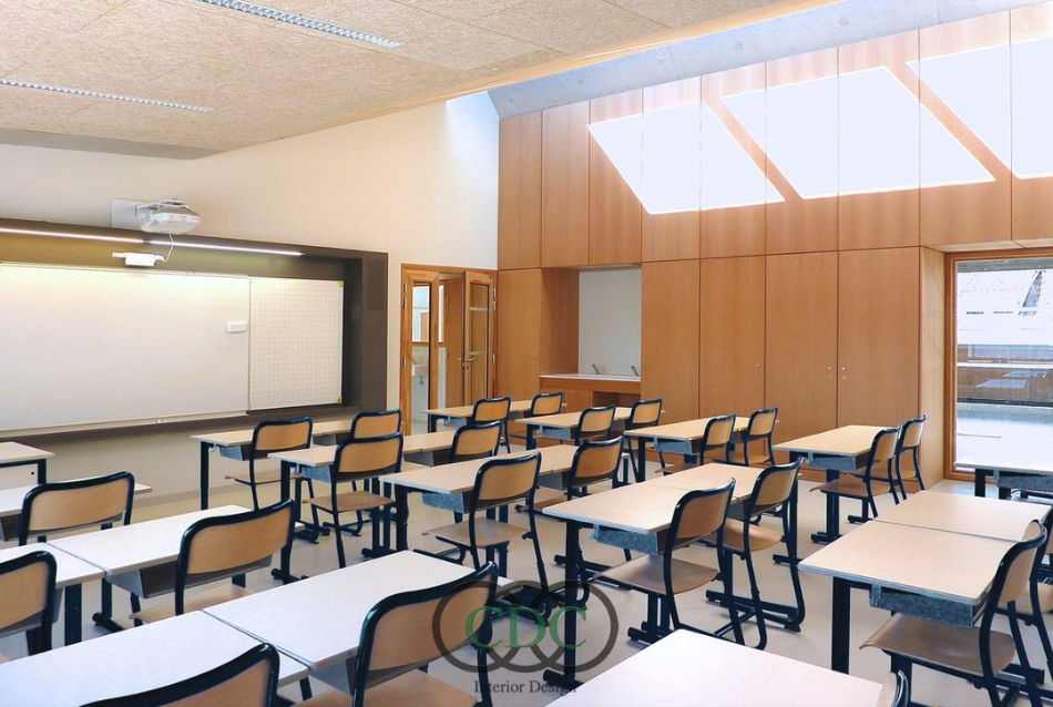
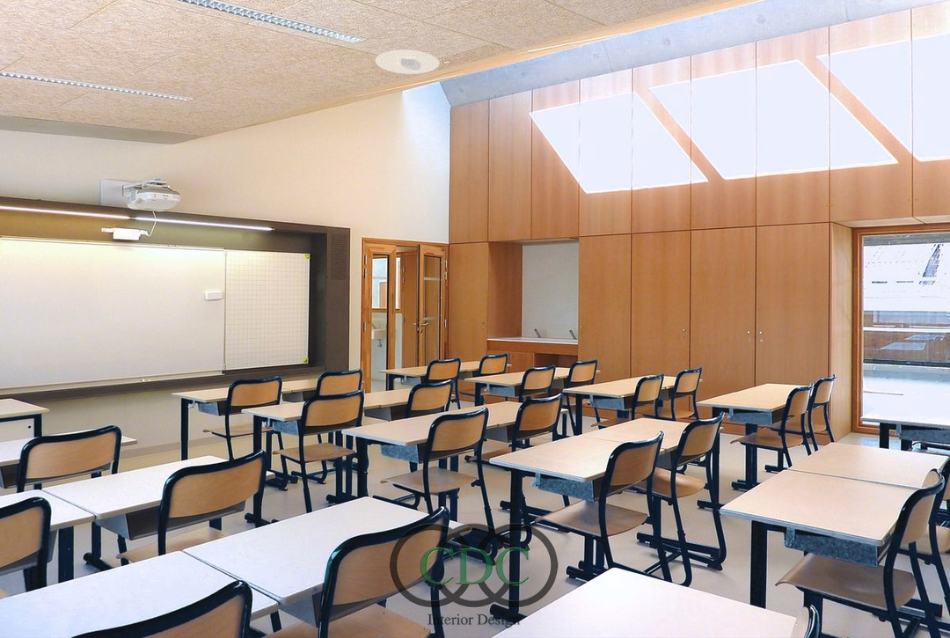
+ recessed light [374,49,440,75]
